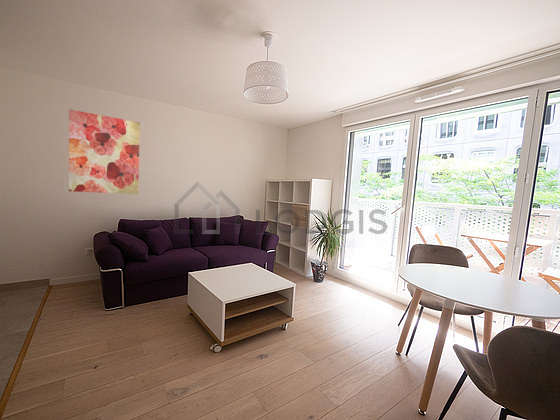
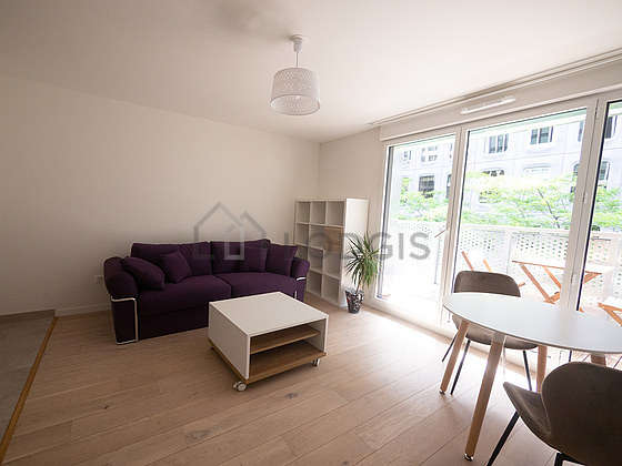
- wall art [68,108,141,195]
